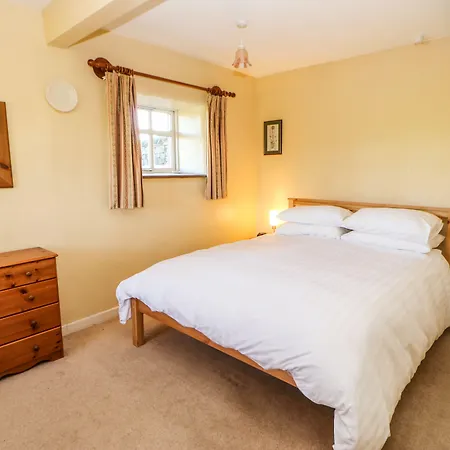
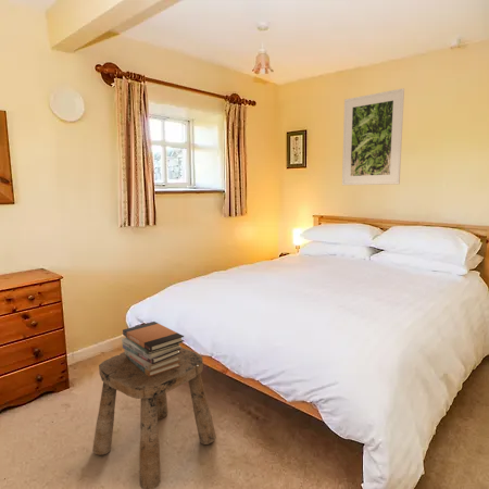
+ book stack [121,321,185,377]
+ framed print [341,87,405,186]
+ stool [91,347,217,489]
